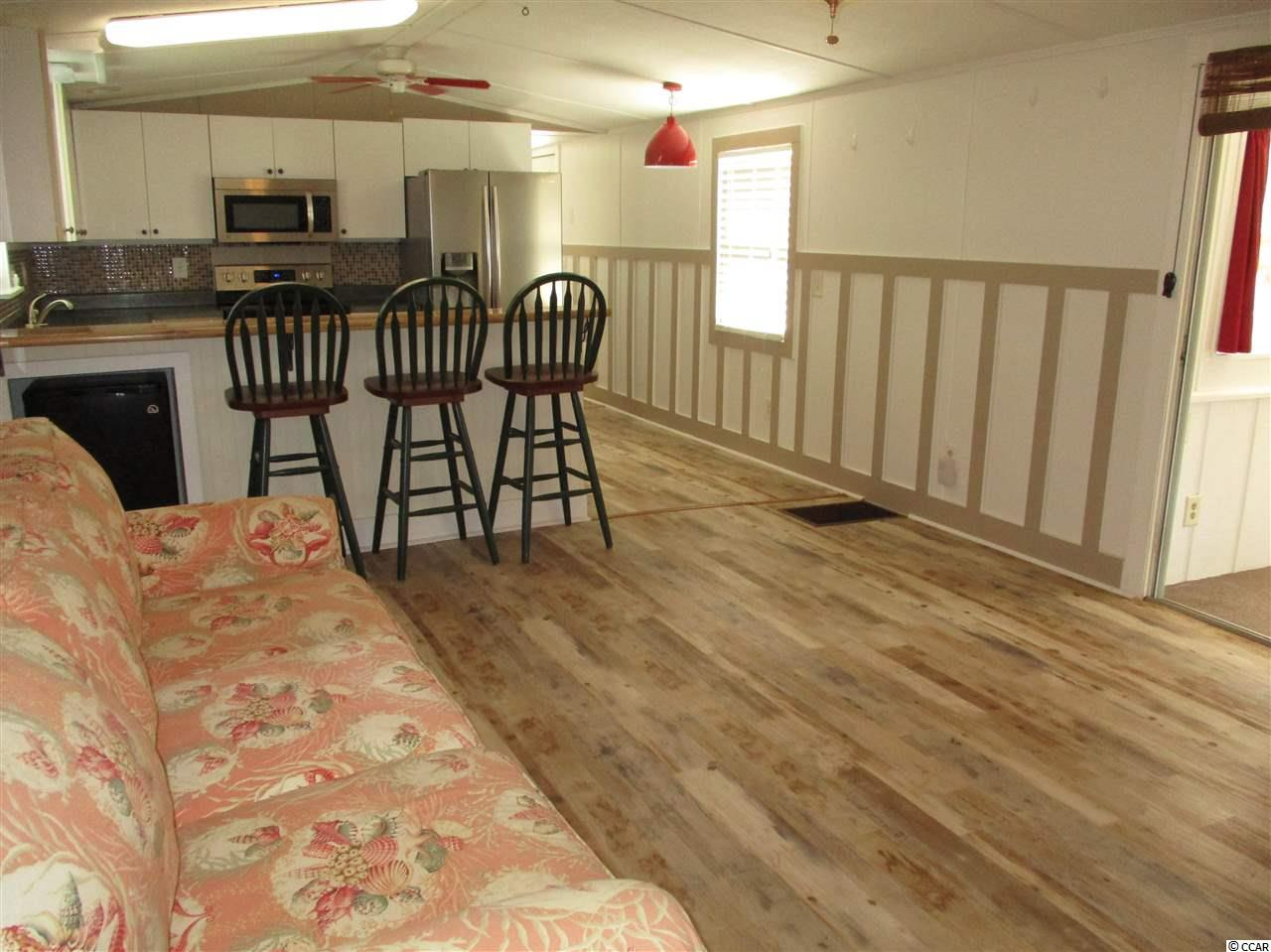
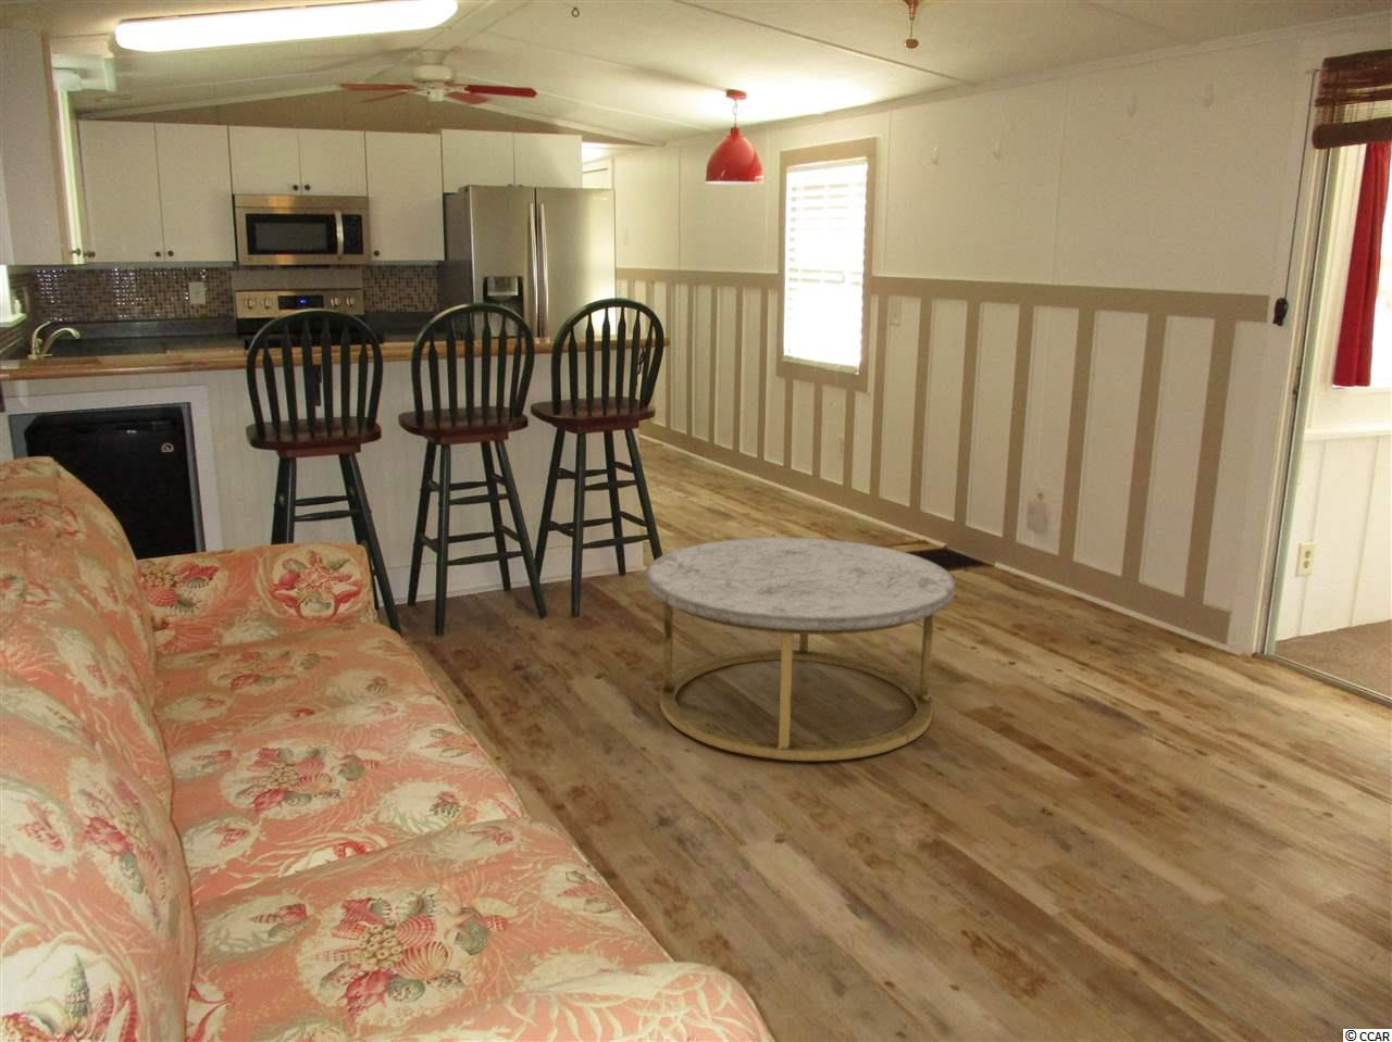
+ coffee table [646,536,956,762]
